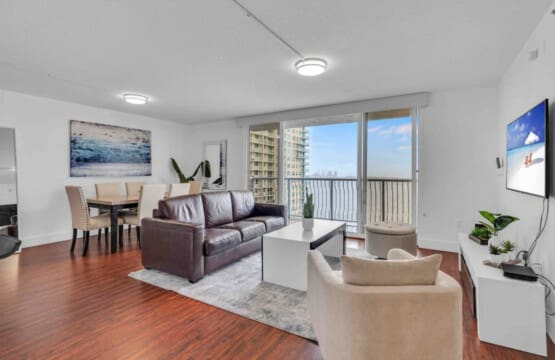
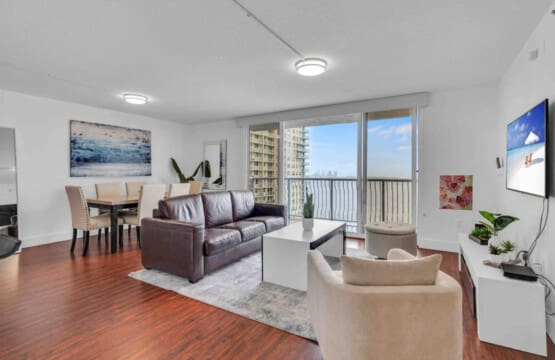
+ wall art [438,174,474,211]
